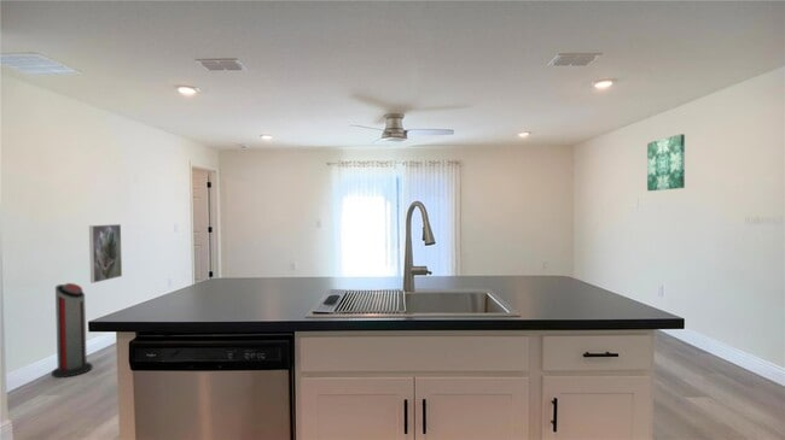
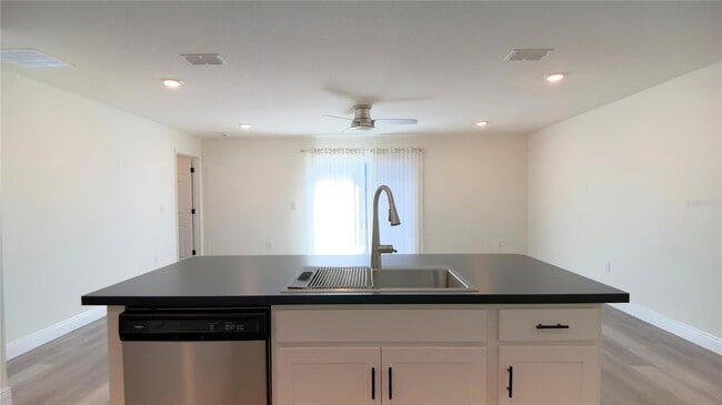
- wall art [646,133,686,192]
- air purifier [51,282,93,379]
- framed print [88,223,123,284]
